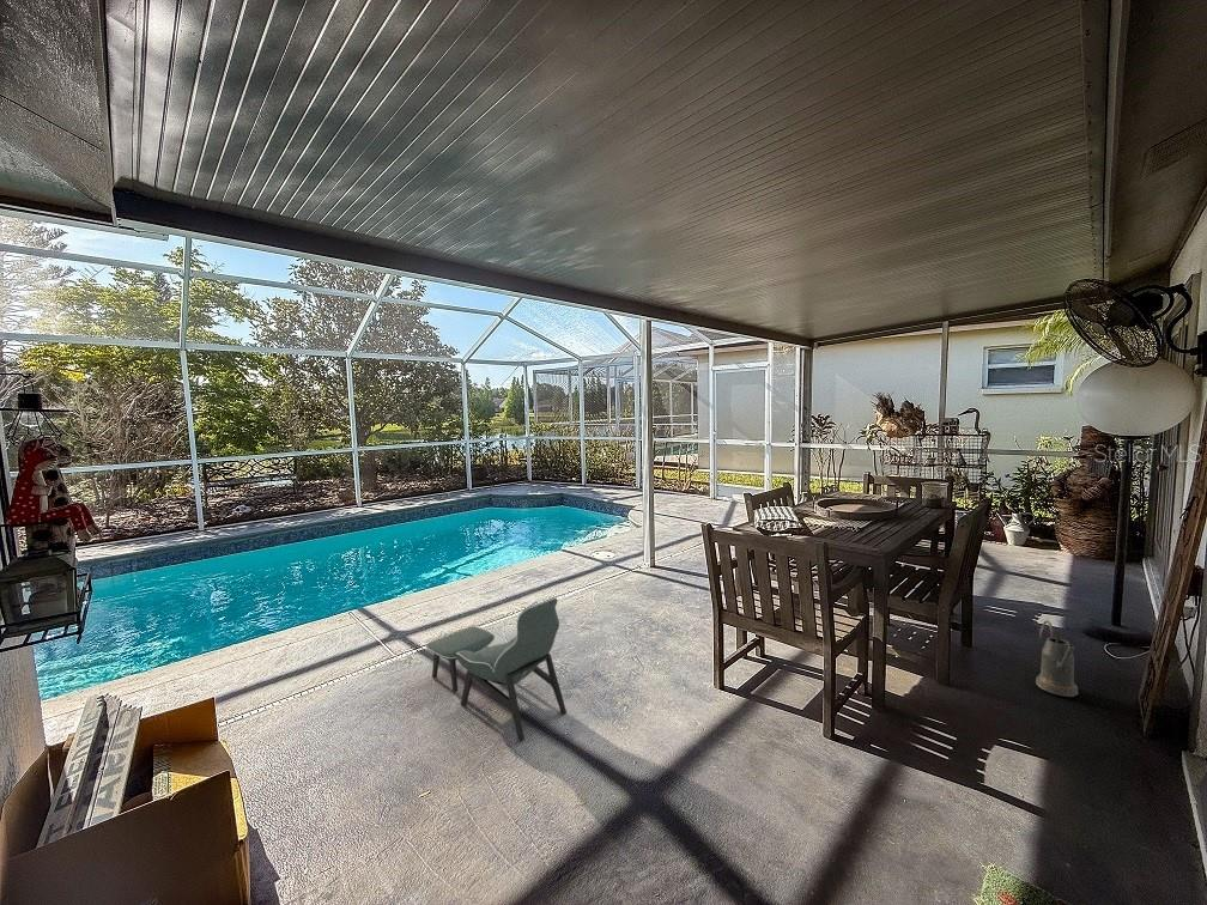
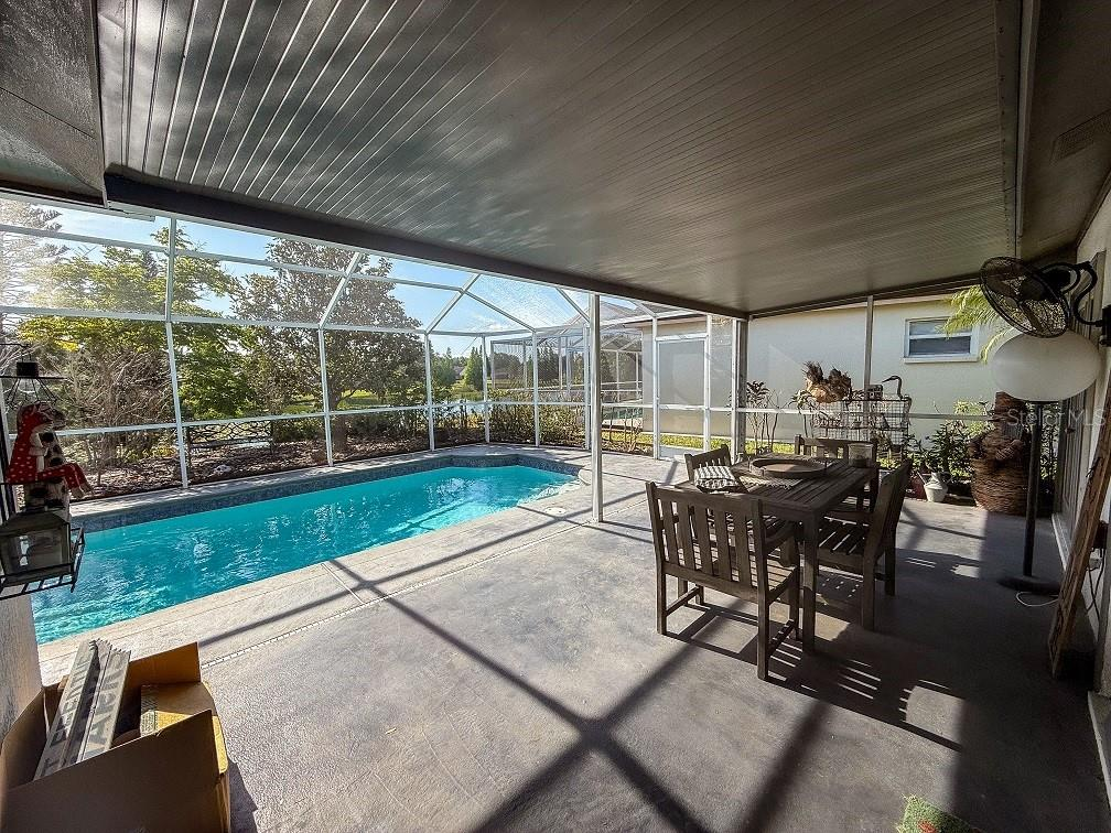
- lounge chair [425,596,568,742]
- watering can [1035,619,1079,698]
